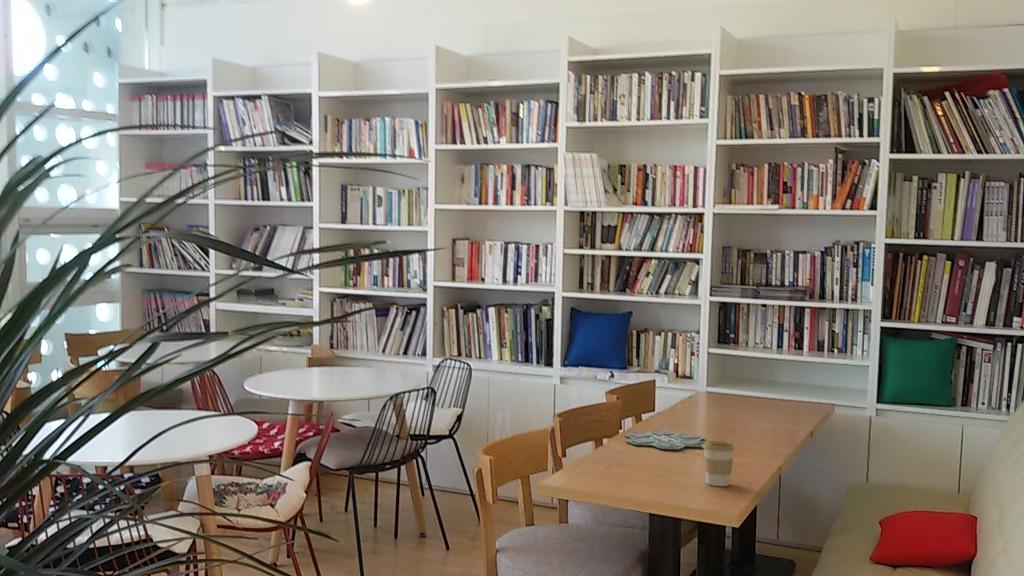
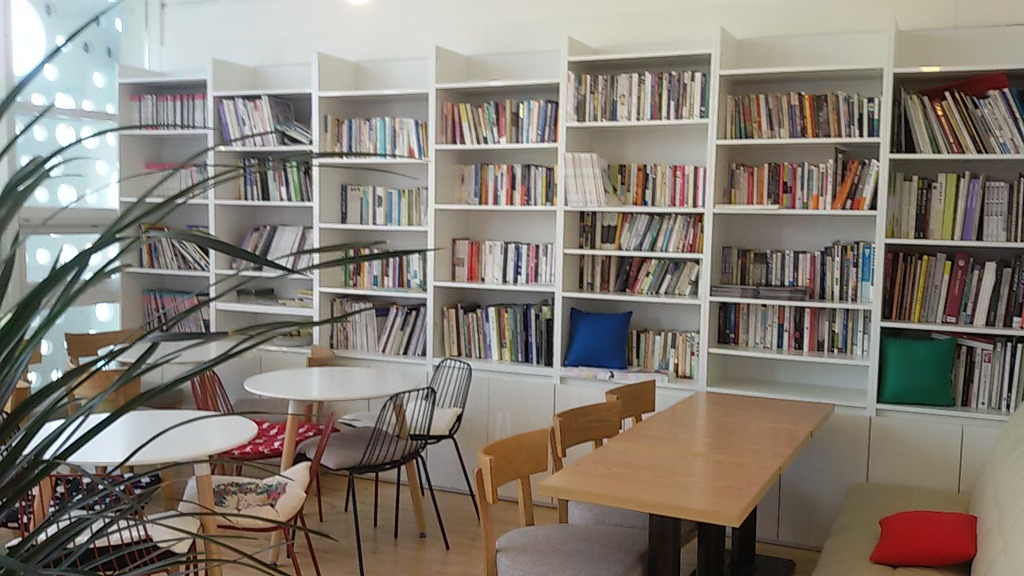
- coffee cup [702,440,736,487]
- board game [623,429,706,451]
